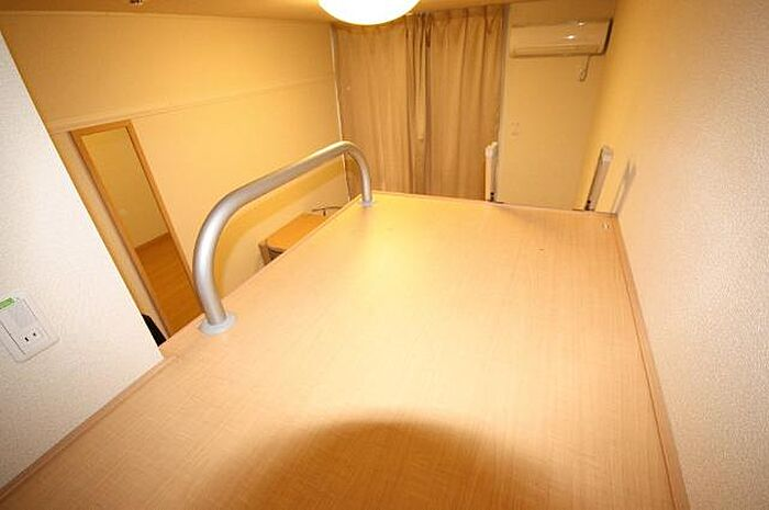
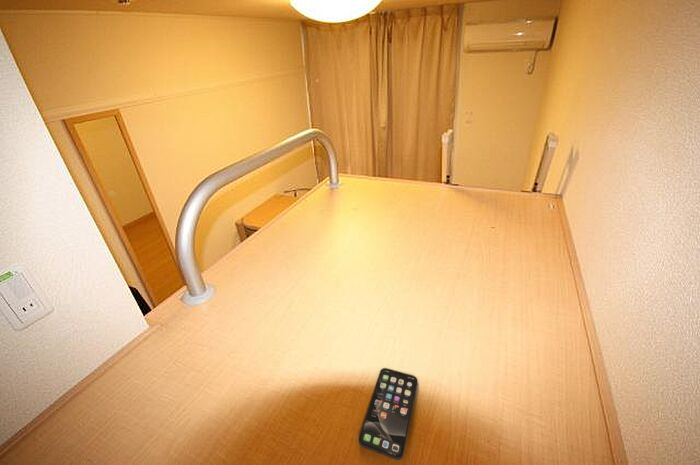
+ smartphone [358,367,419,461]
